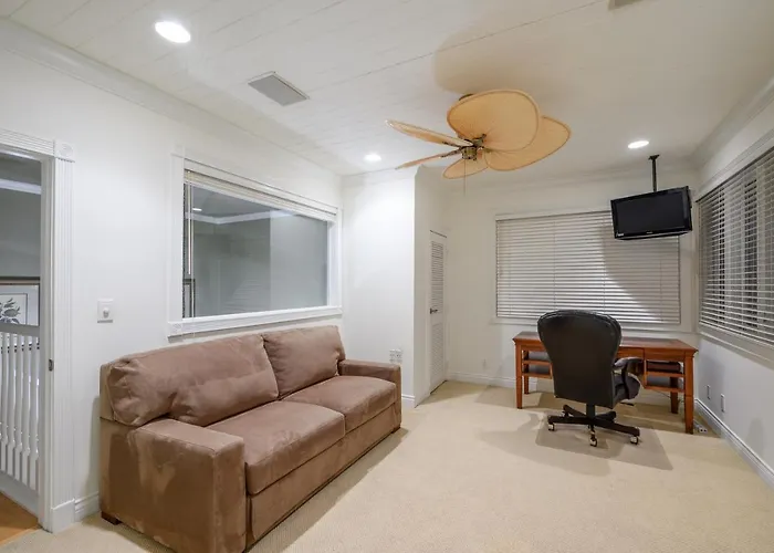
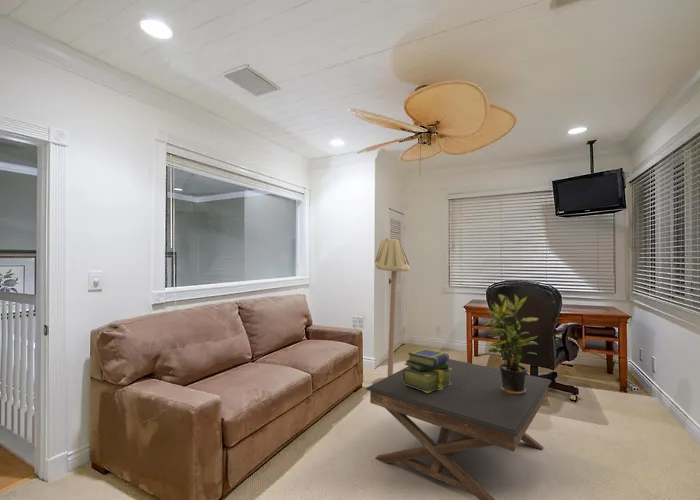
+ coffee table [365,358,552,500]
+ stack of books [402,348,452,393]
+ potted plant [481,293,539,395]
+ floor lamp [373,236,411,384]
